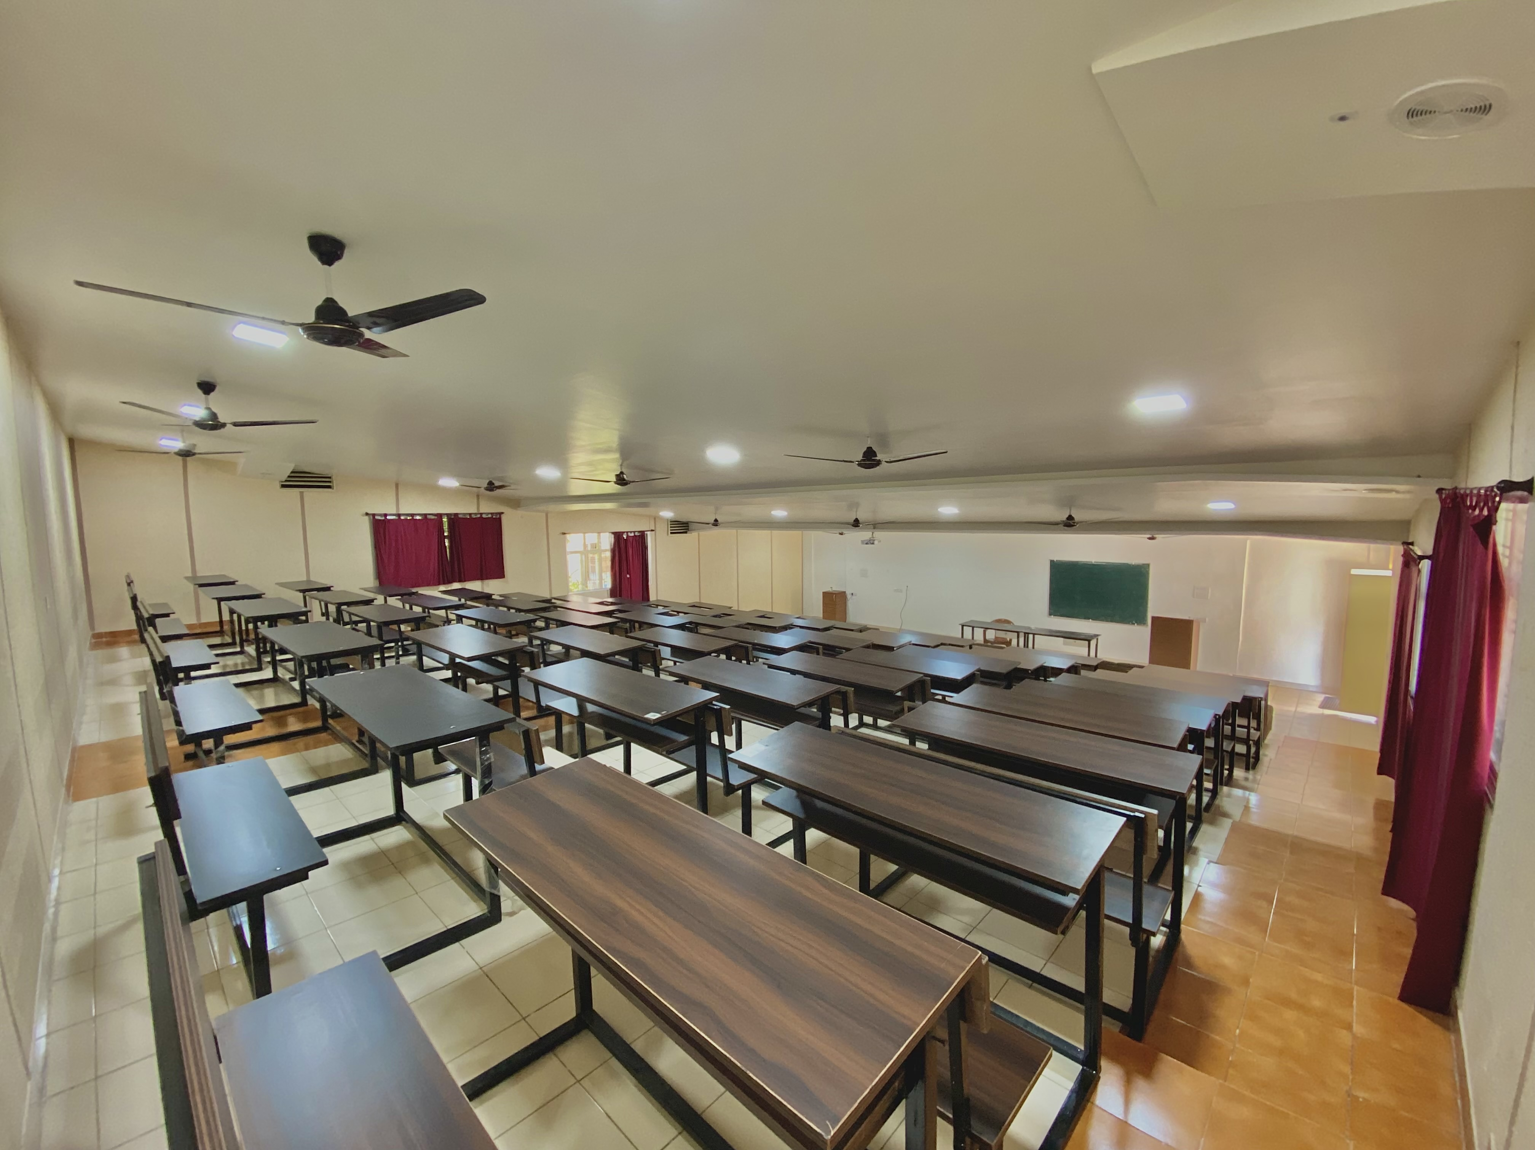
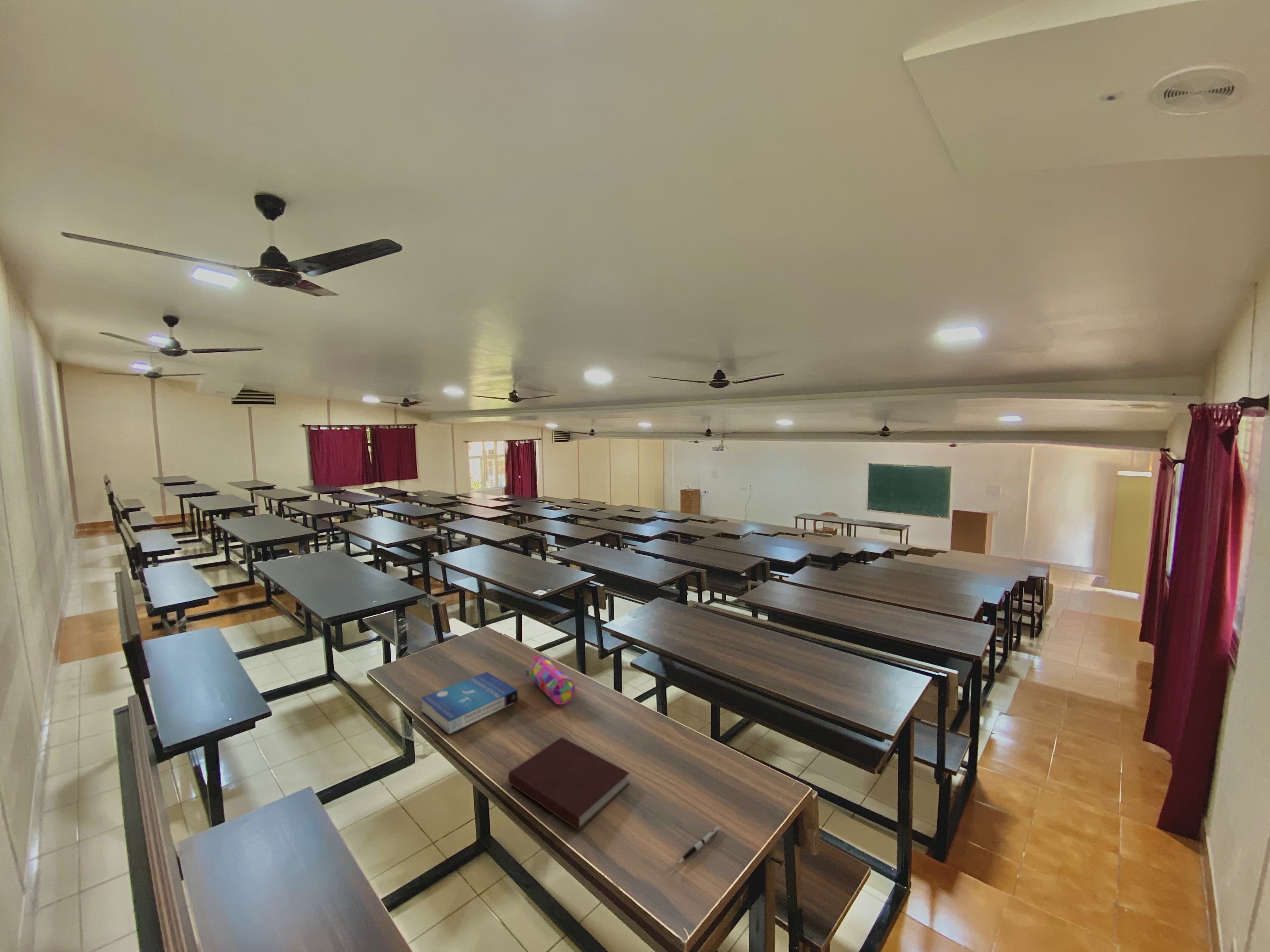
+ pen [677,825,721,865]
+ notebook [508,737,630,830]
+ pencil case [526,655,575,705]
+ book [420,671,518,734]
